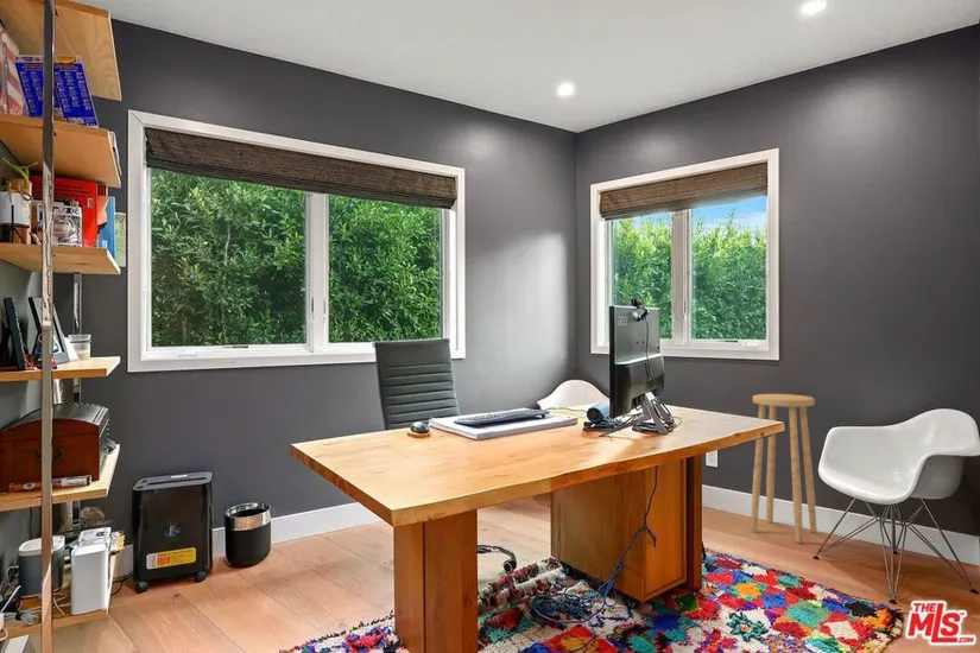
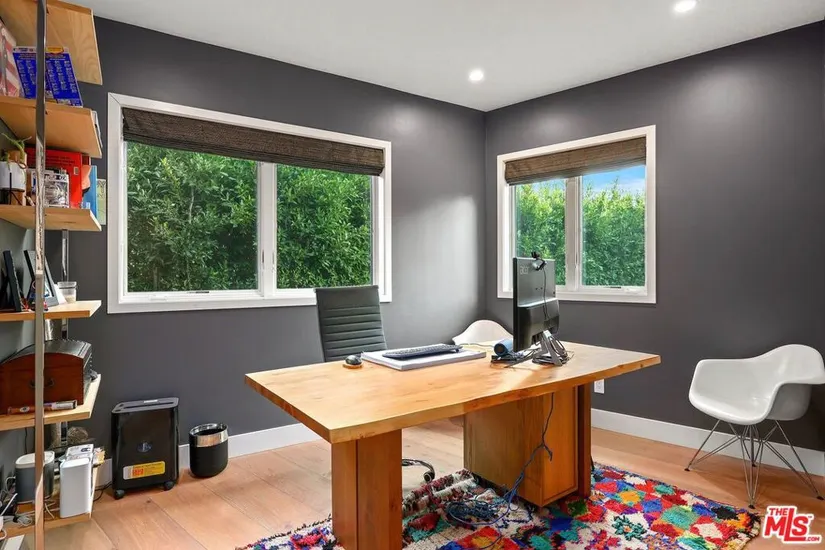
- stool [750,393,818,545]
